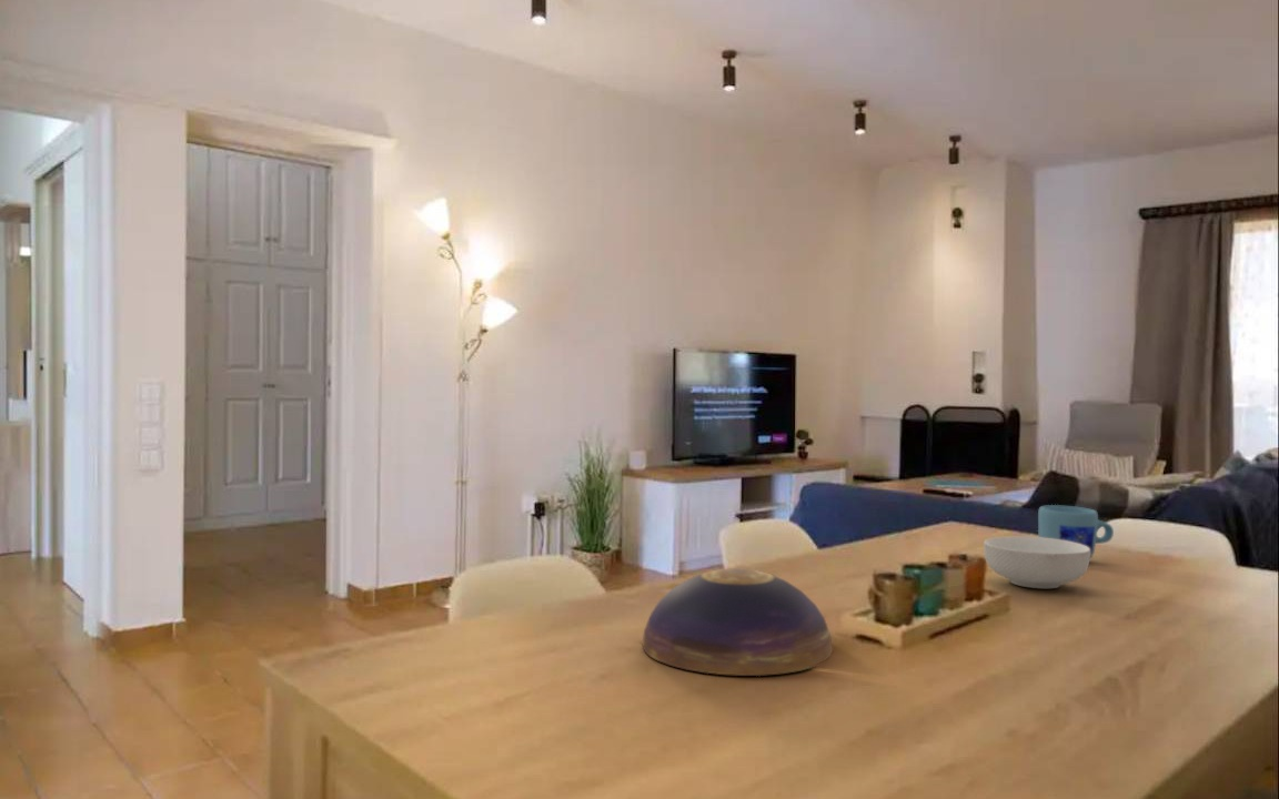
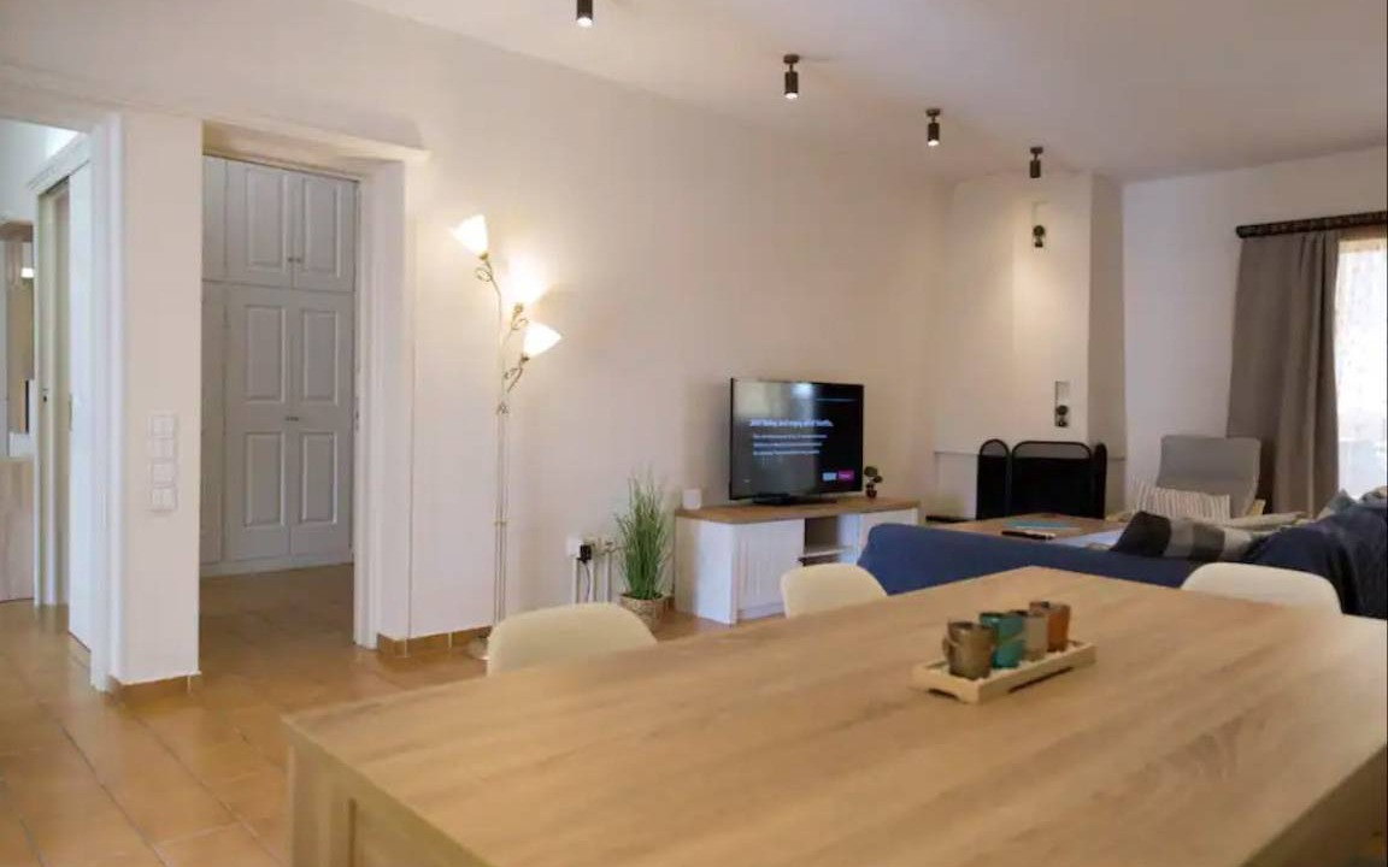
- cereal bowl [983,535,1091,589]
- decorative bowl [642,567,834,677]
- mug [1037,504,1115,559]
